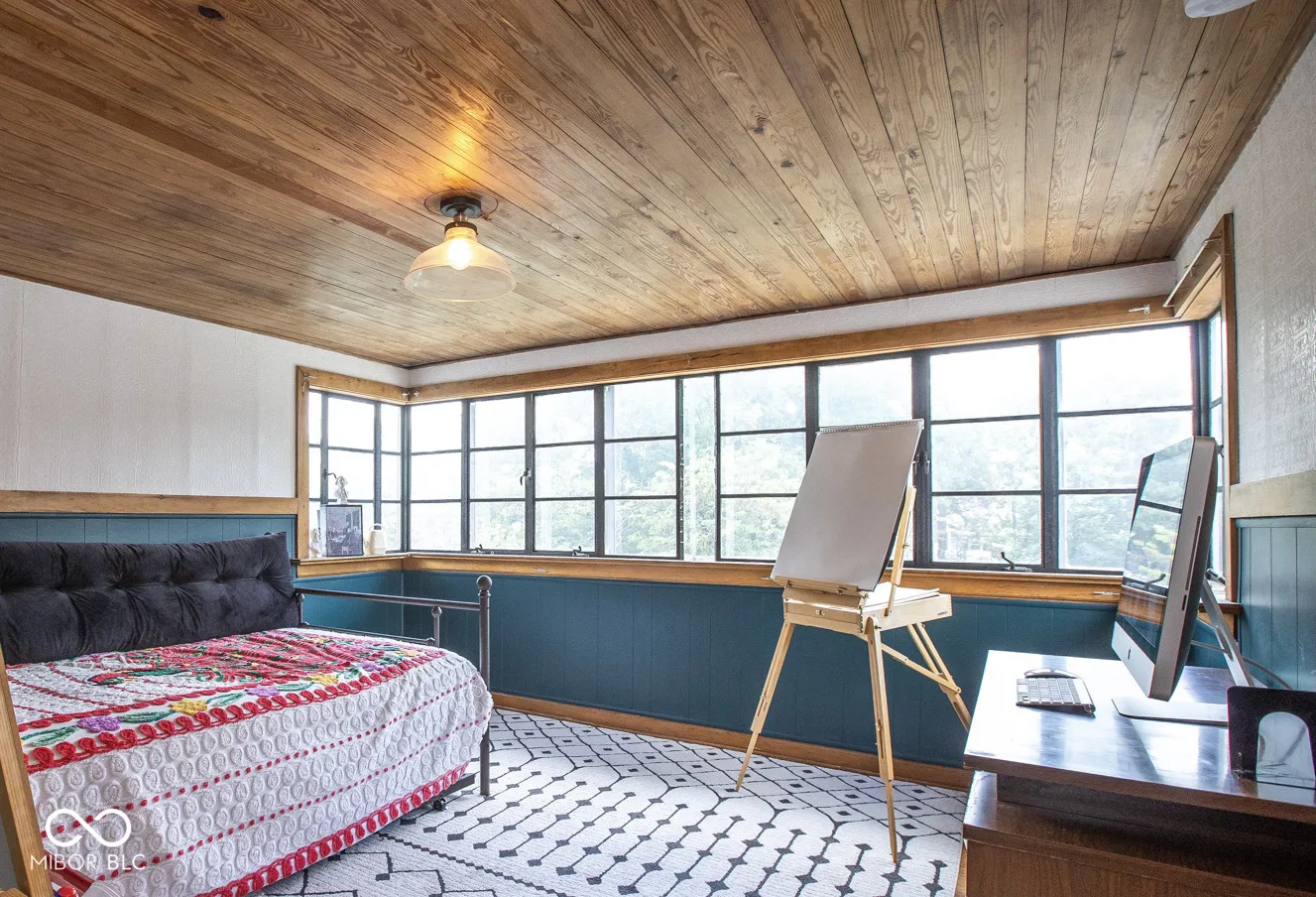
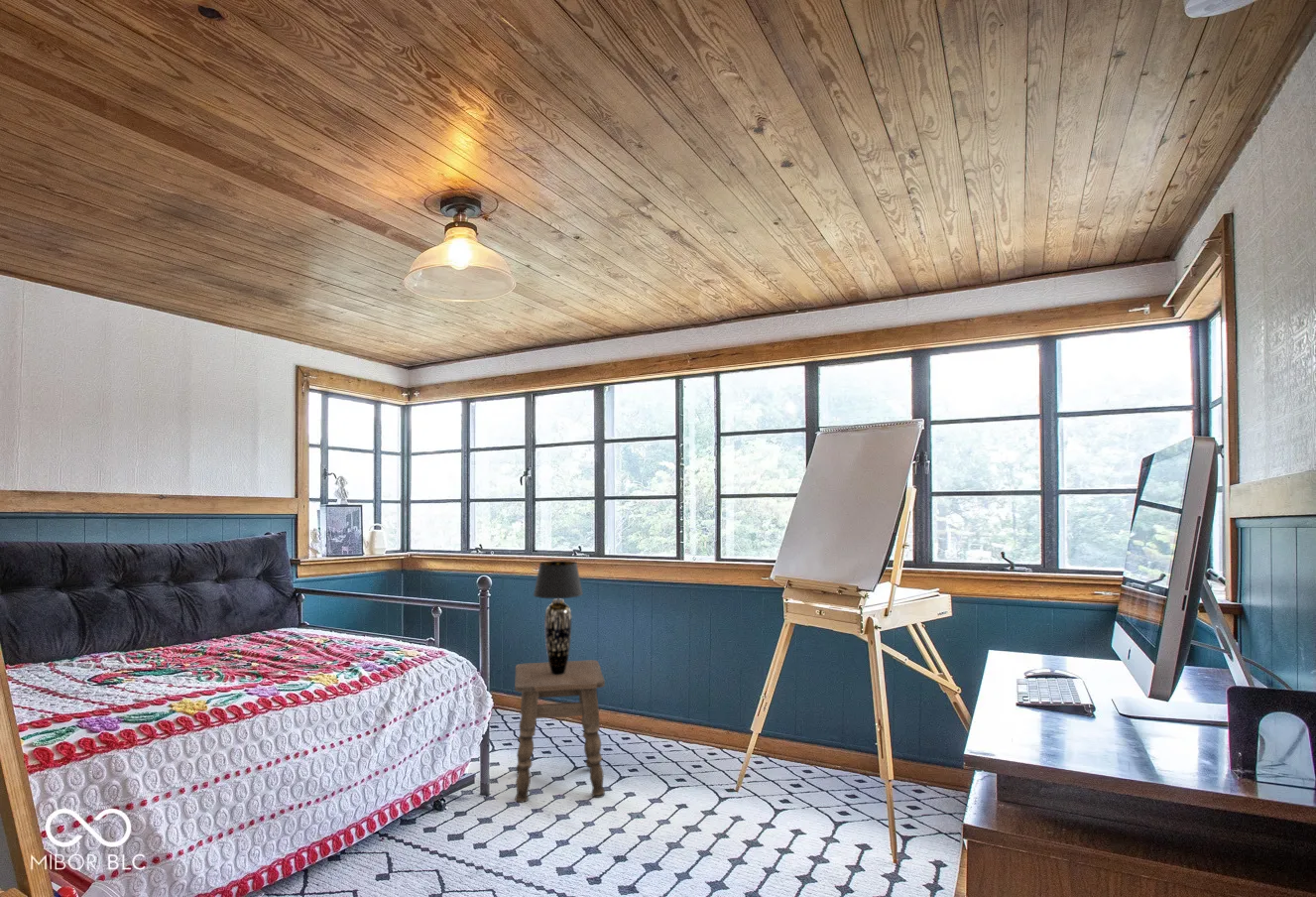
+ table lamp [533,560,584,675]
+ side table [514,659,606,804]
